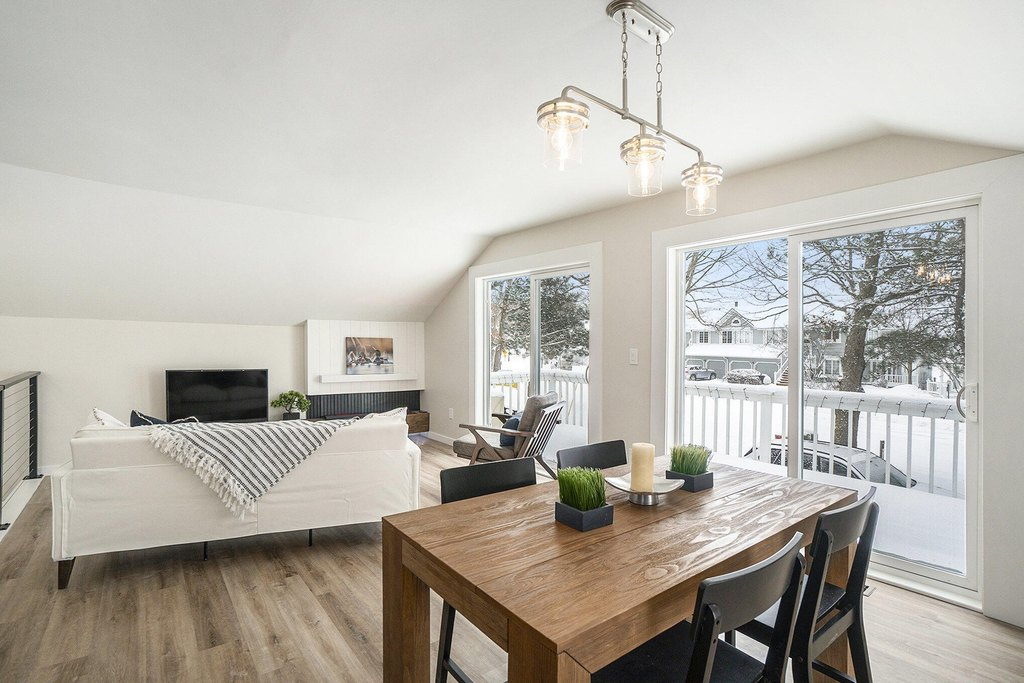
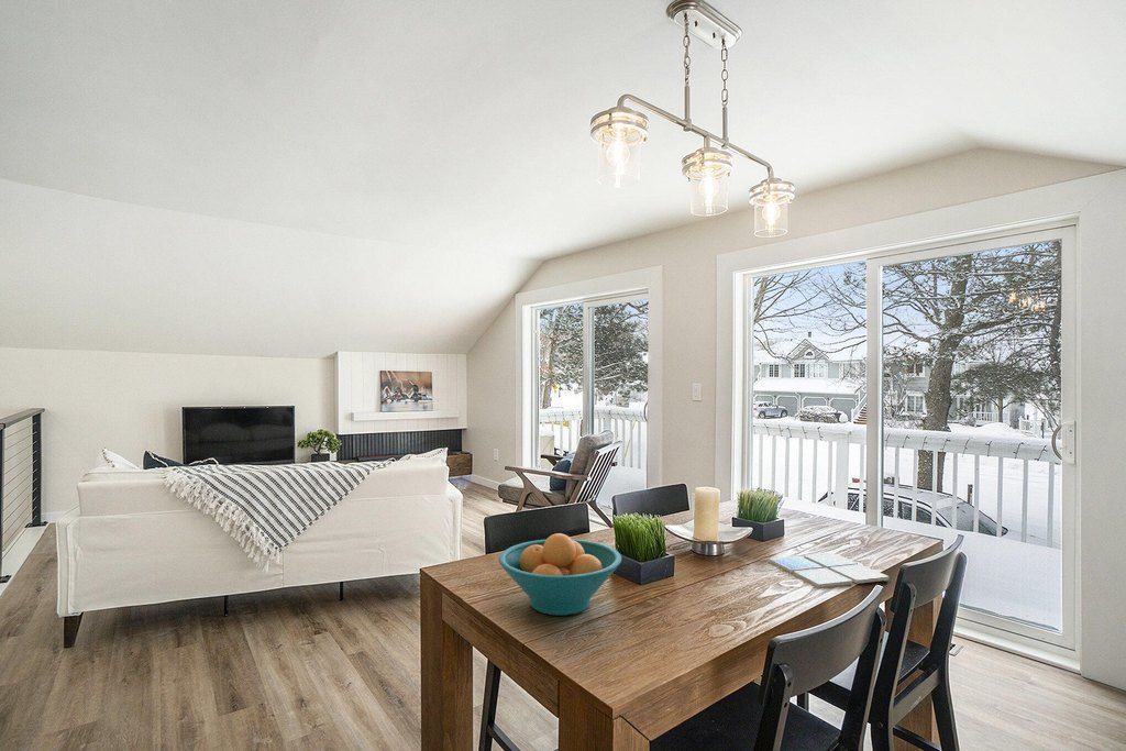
+ drink coaster [768,552,891,589]
+ fruit bowl [498,532,622,617]
